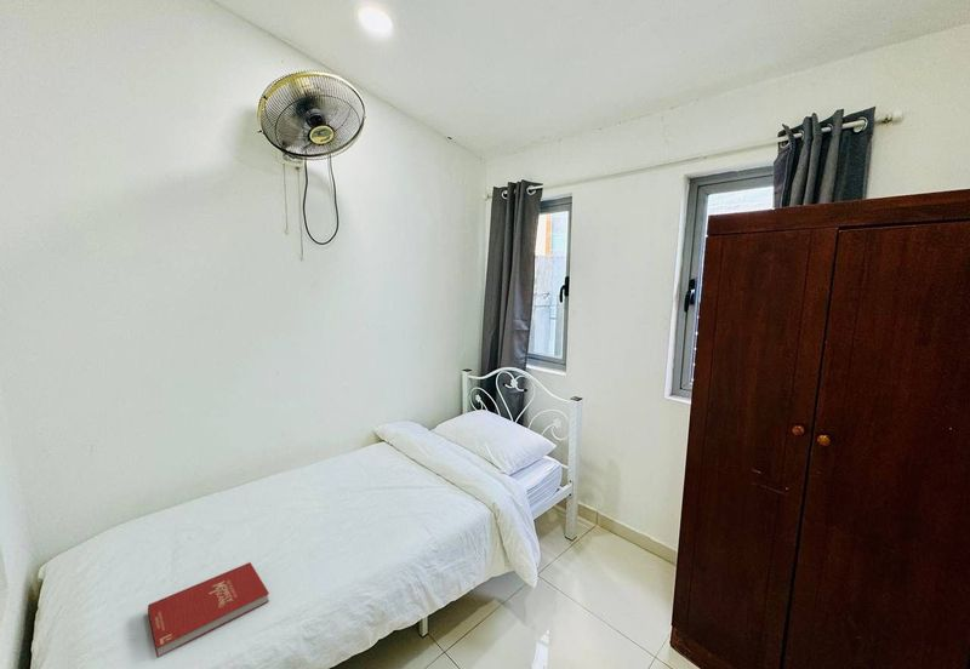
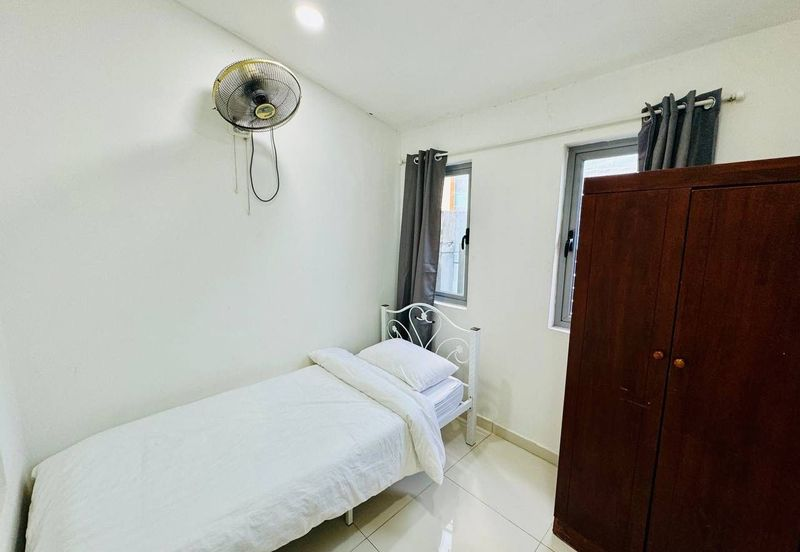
- book [147,561,270,658]
